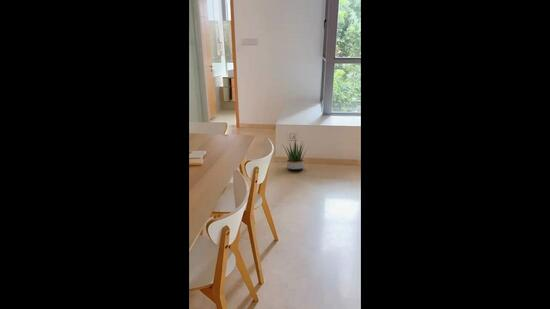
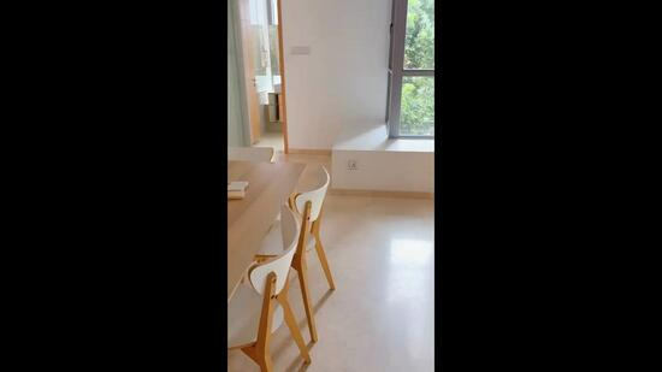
- potted plant [280,139,309,171]
